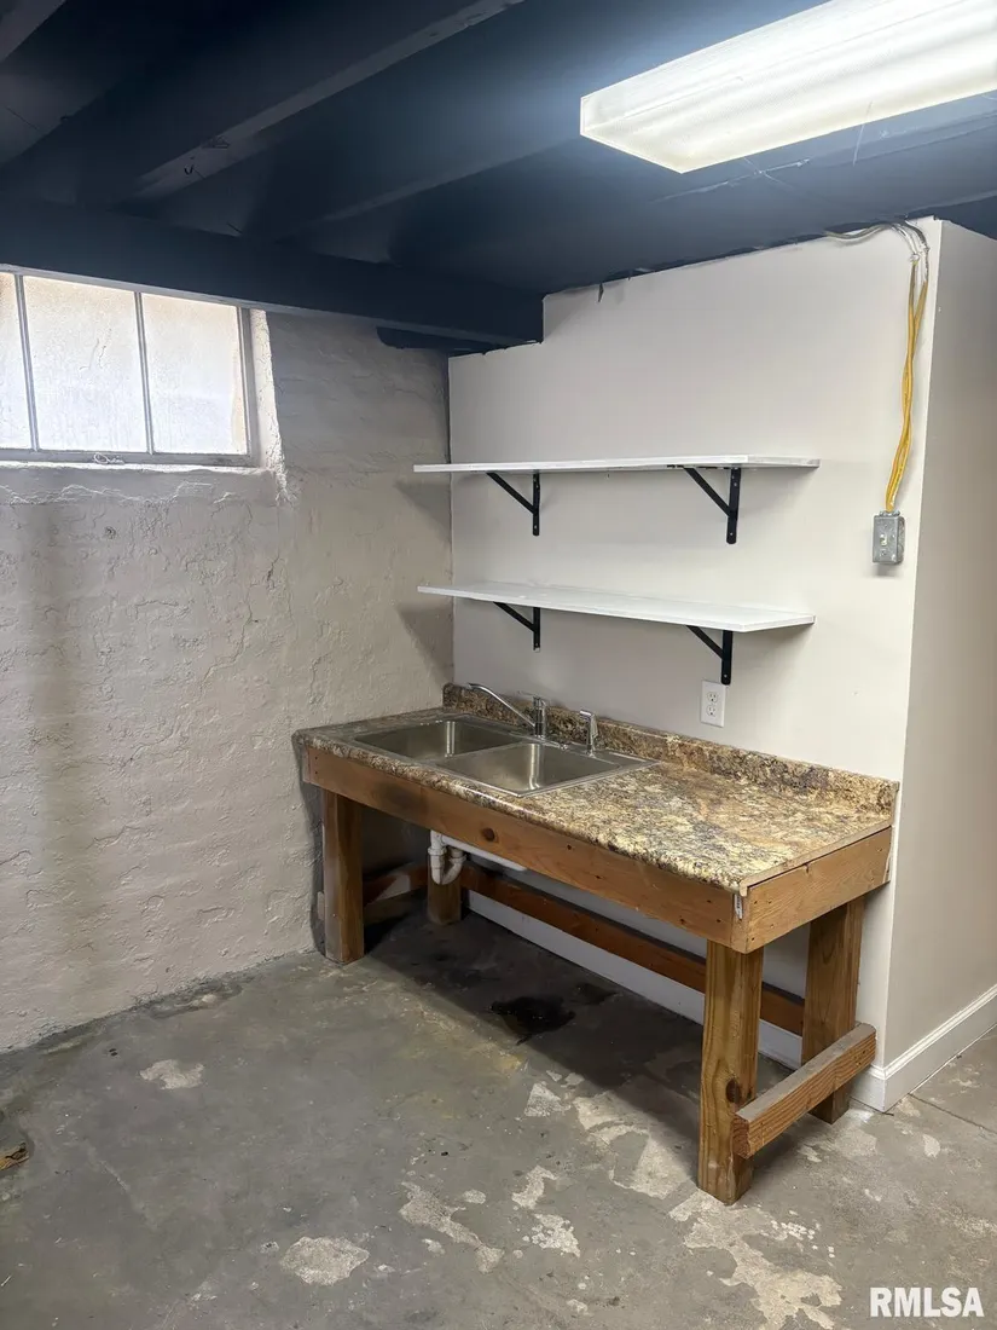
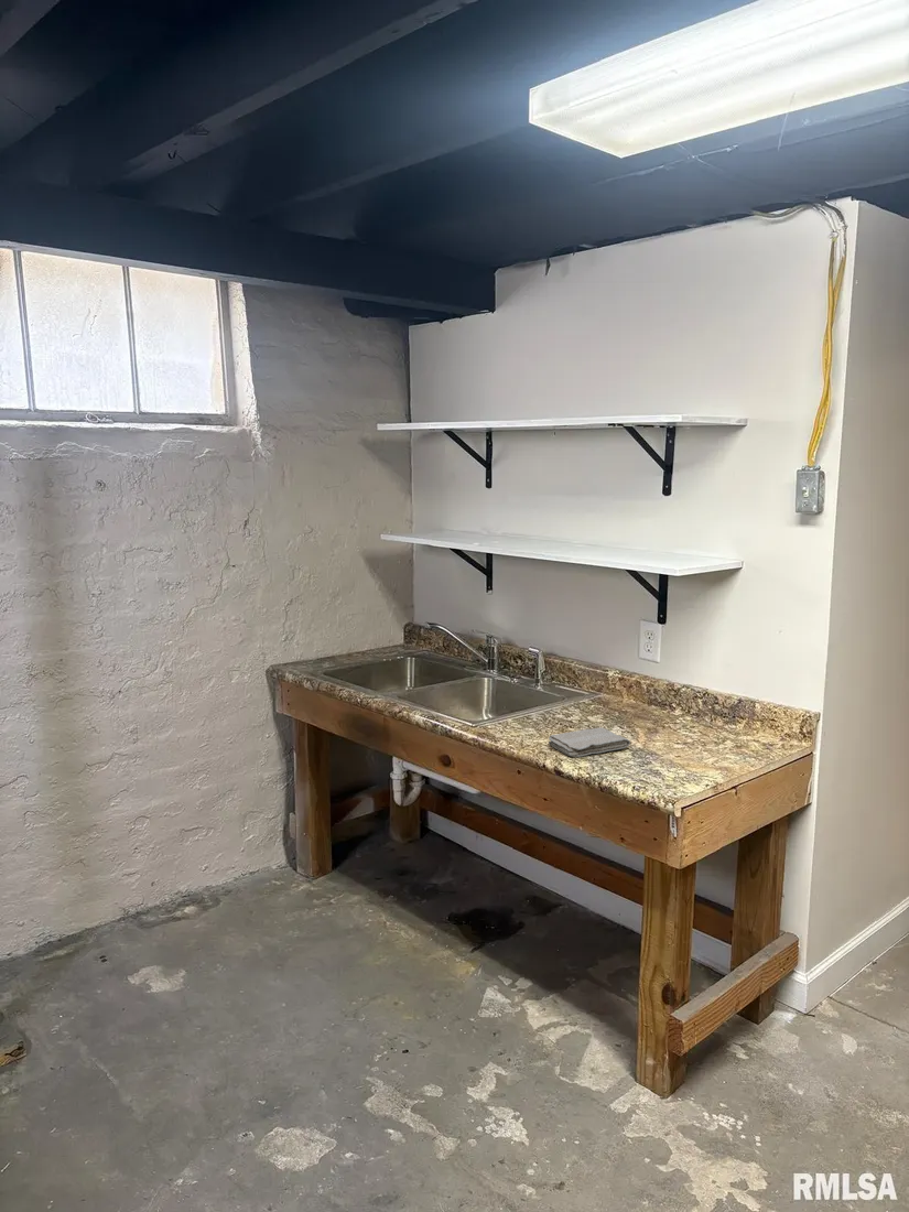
+ washcloth [548,727,631,758]
